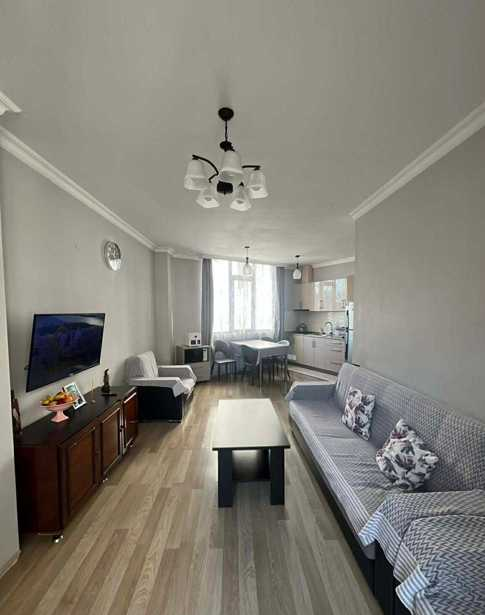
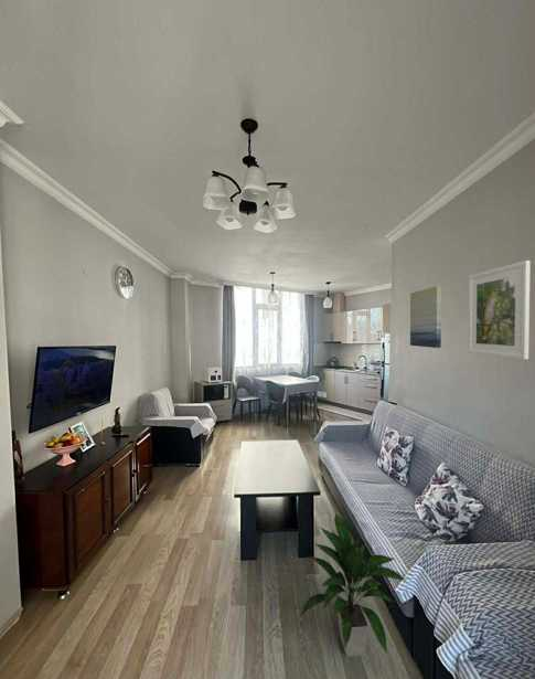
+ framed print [467,259,532,361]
+ wall art [409,285,442,349]
+ indoor plant [298,512,408,658]
